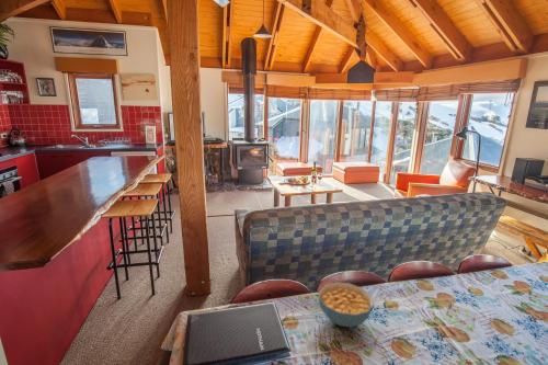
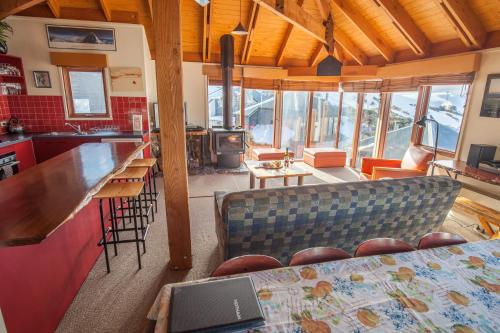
- cereal bowl [318,281,375,329]
